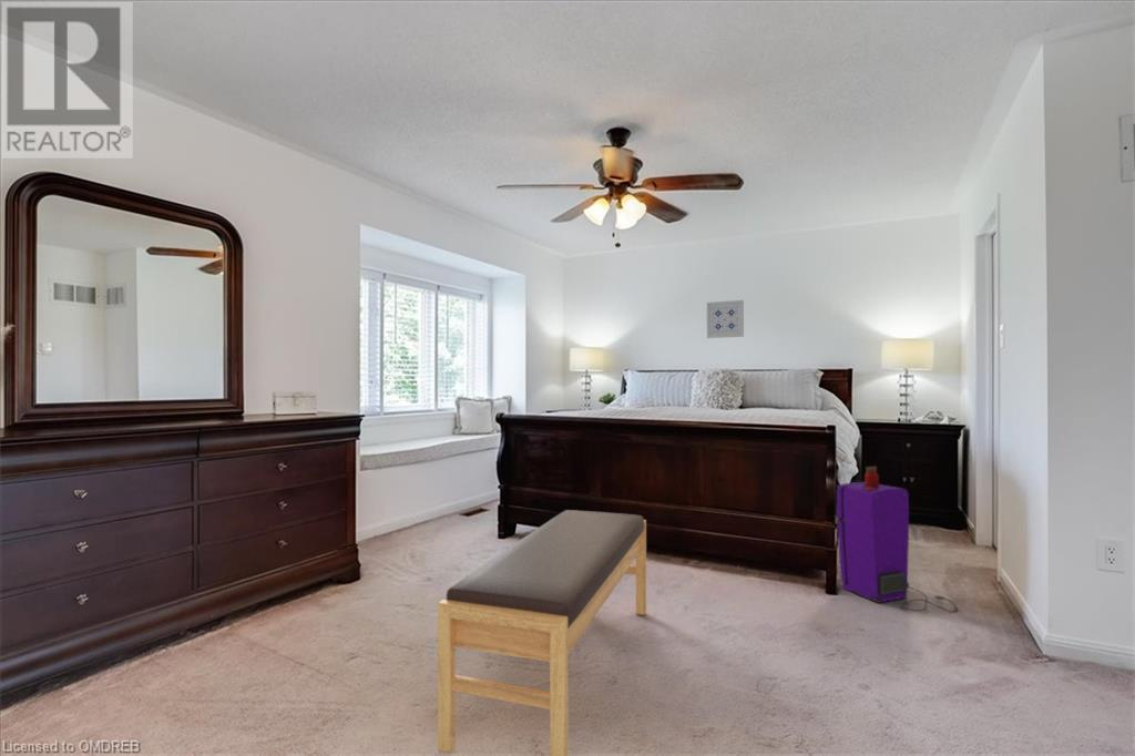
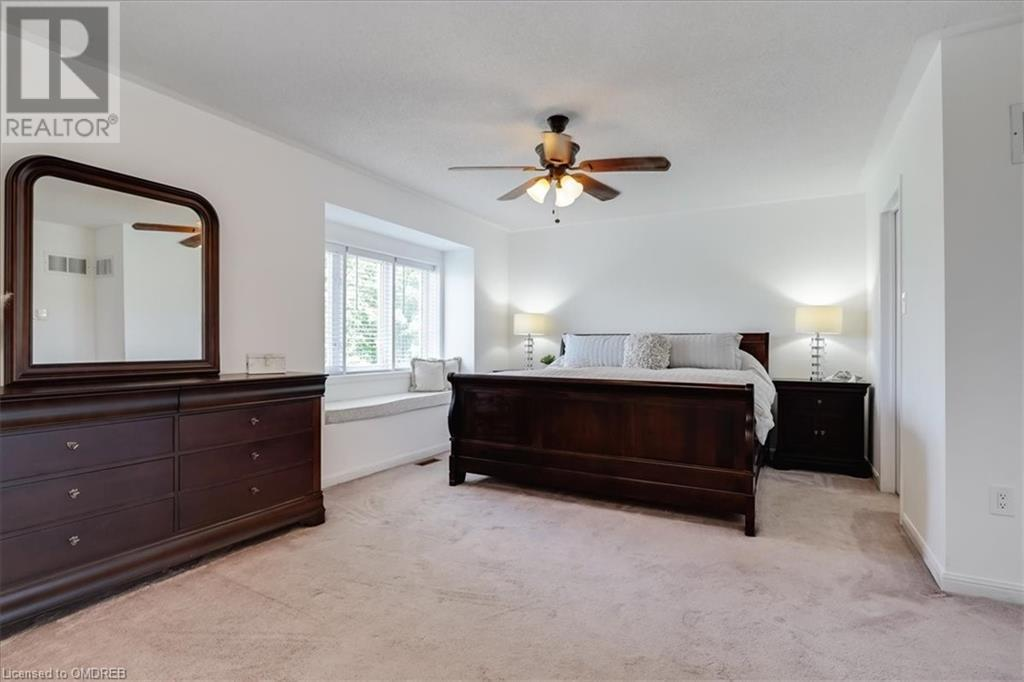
- wall art [706,299,745,339]
- air purifier [836,466,959,613]
- bench [437,509,647,756]
